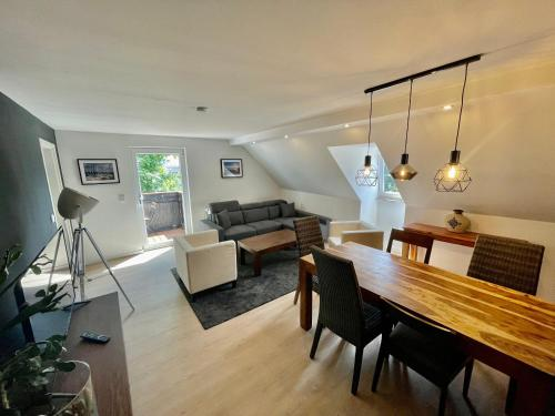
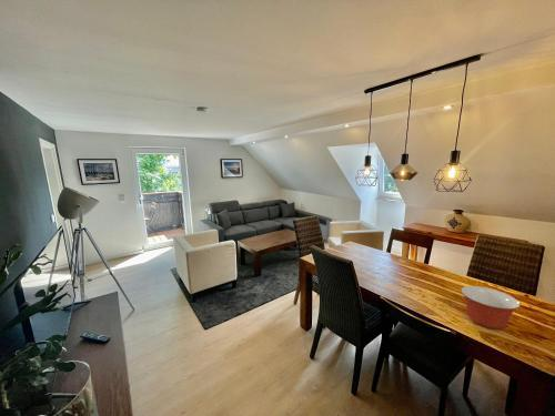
+ mixing bowl [460,285,522,329]
